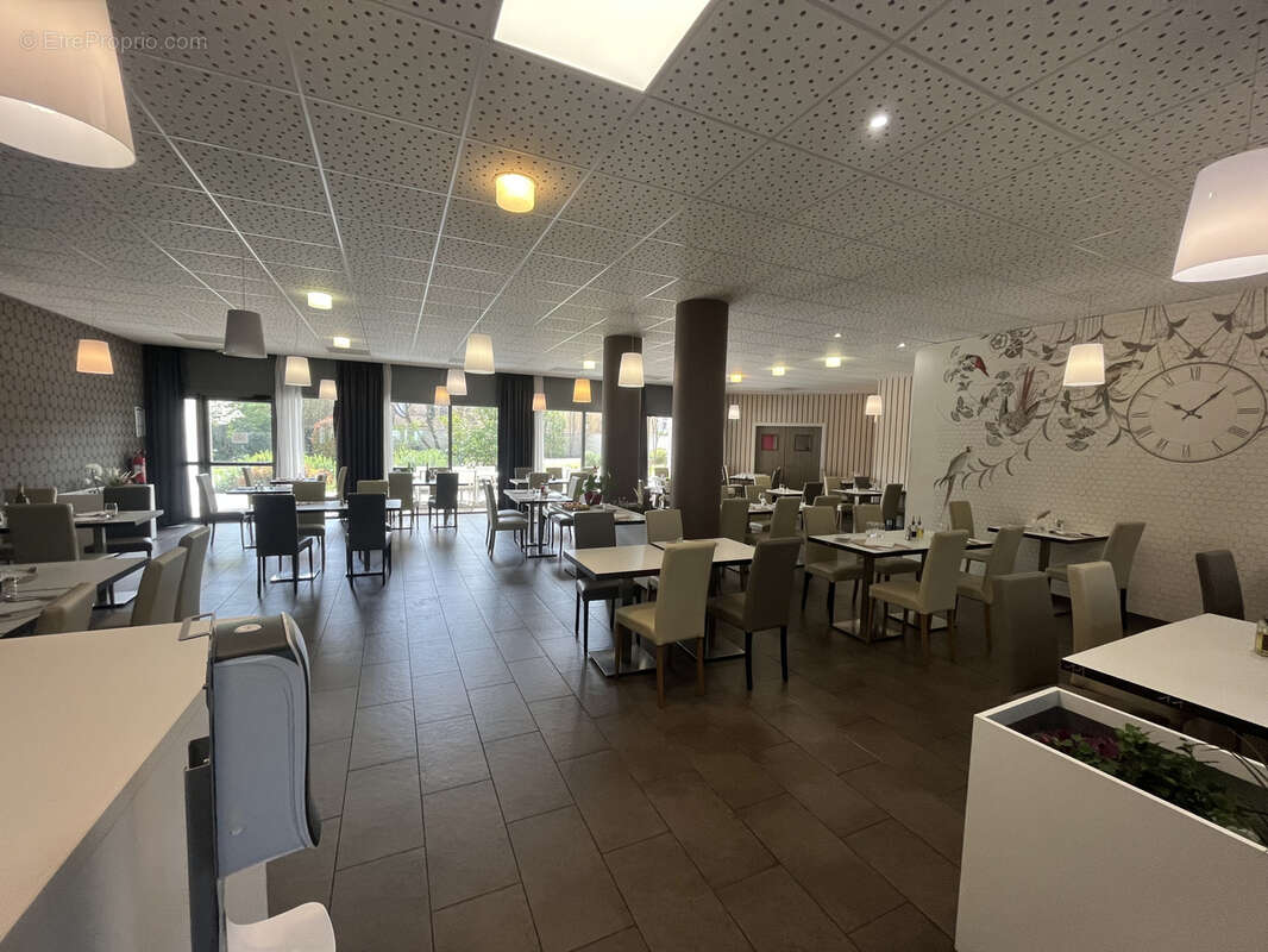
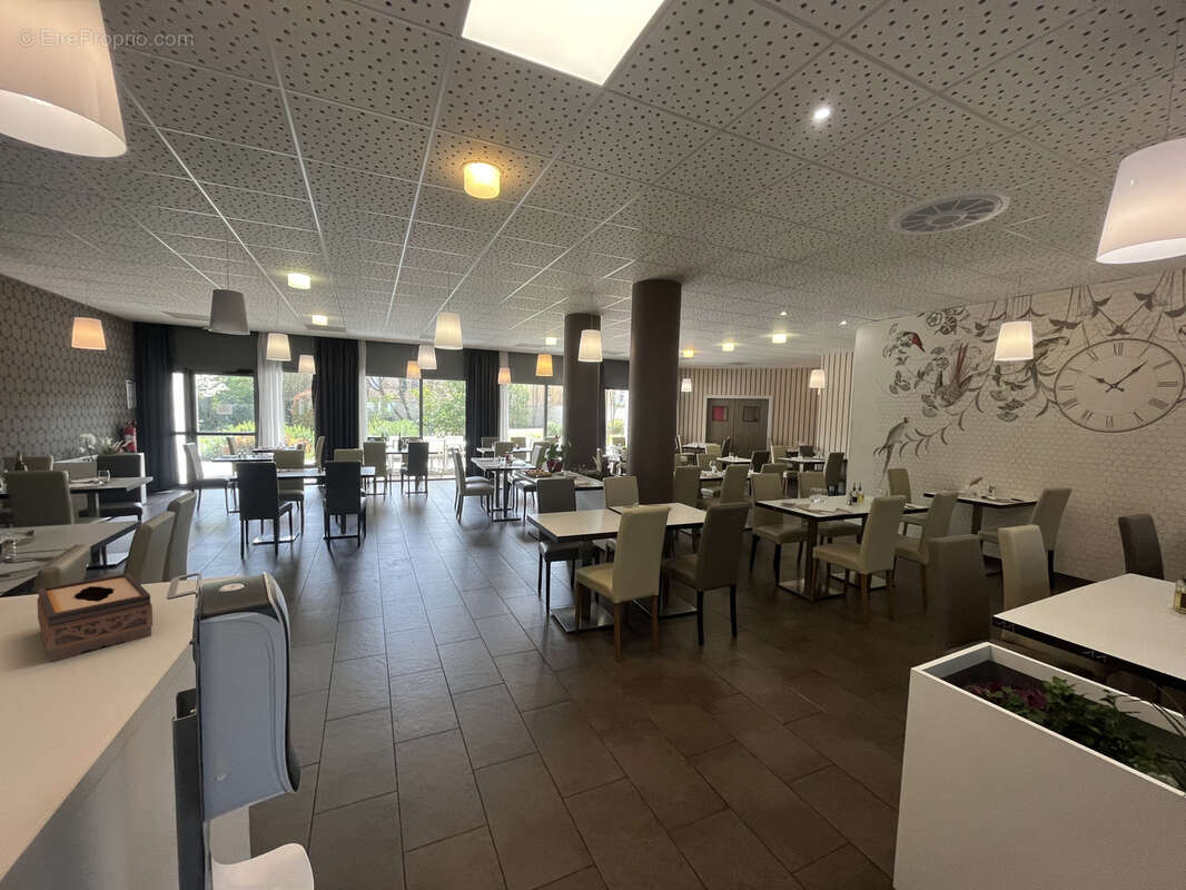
+ tissue box [37,572,154,663]
+ ceiling vent [887,189,1012,236]
